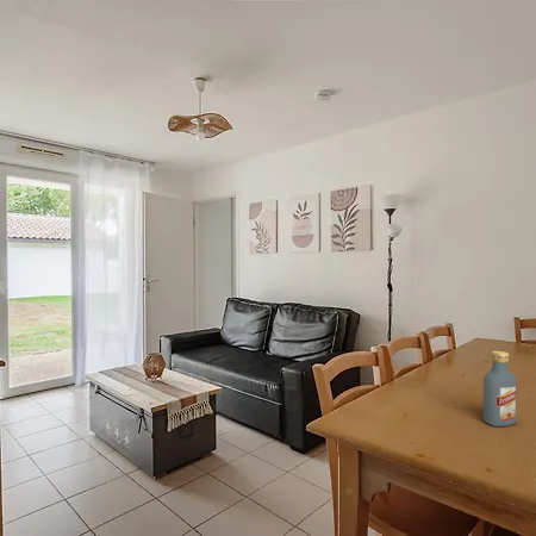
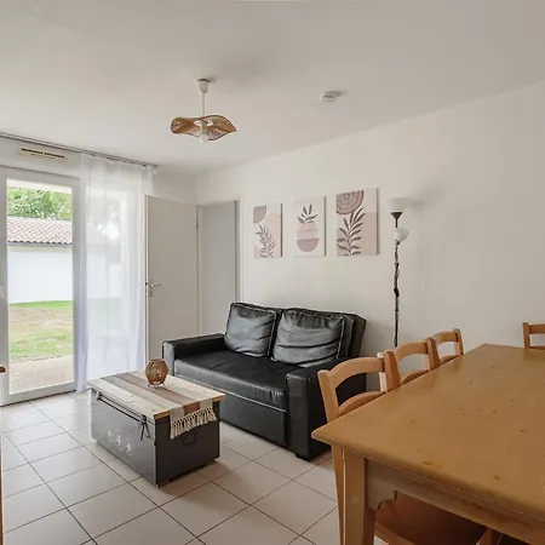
- vodka [482,350,518,428]
